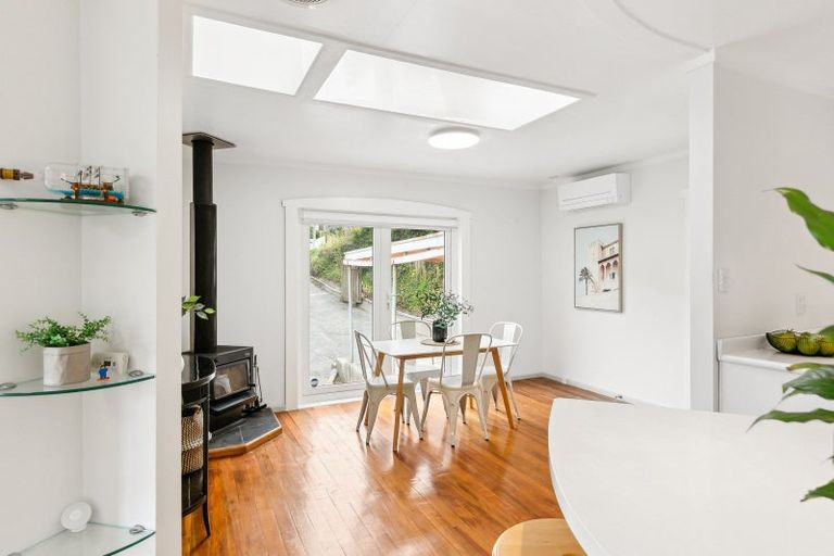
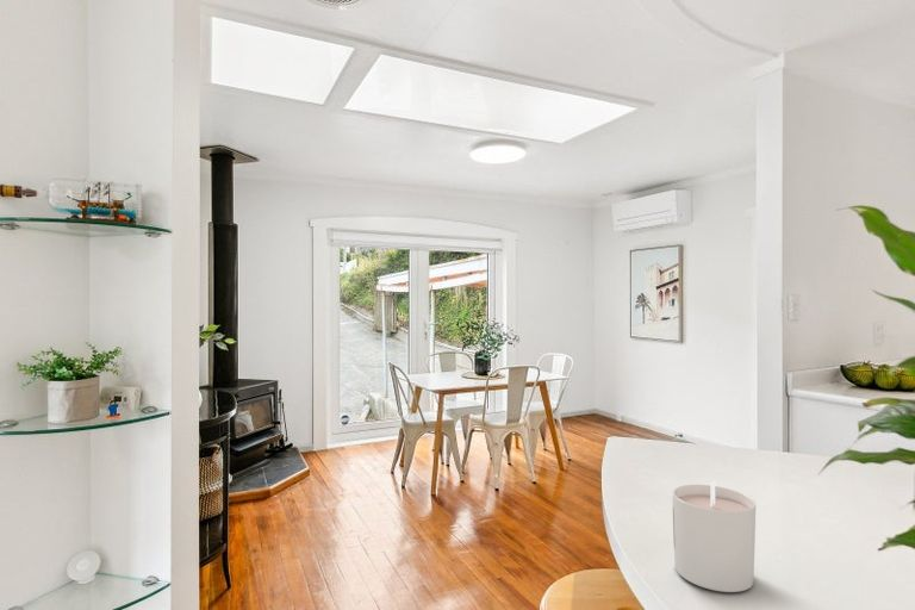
+ candle [672,480,757,593]
